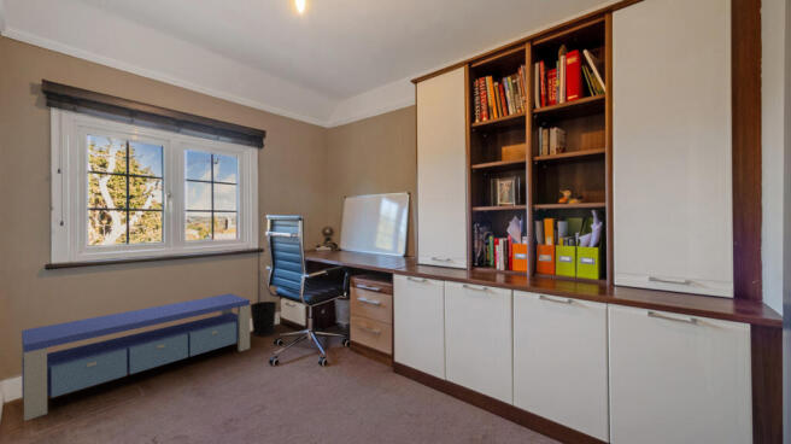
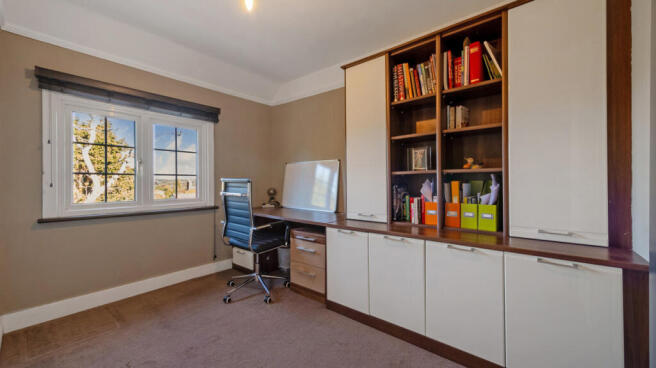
- wastebasket [250,300,279,338]
- storage bench [20,293,251,422]
